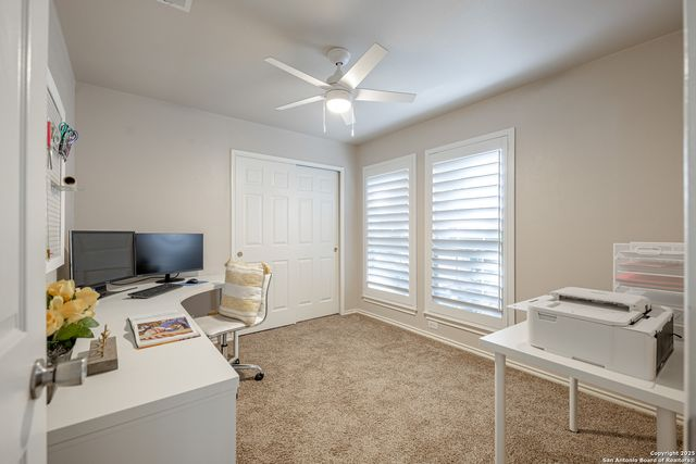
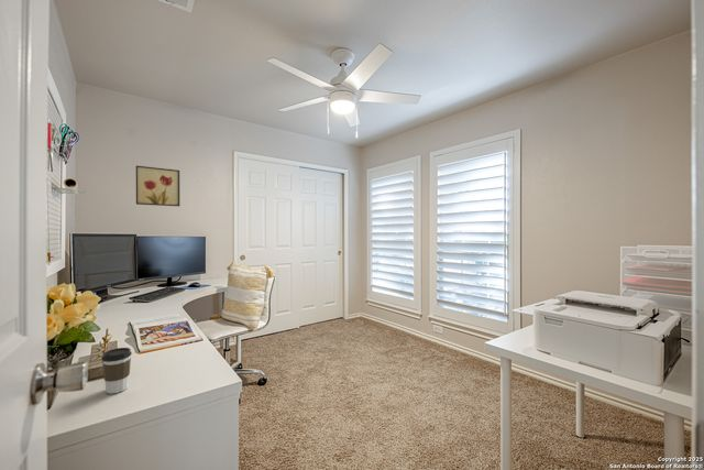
+ coffee cup [101,347,133,395]
+ wall art [135,165,180,207]
